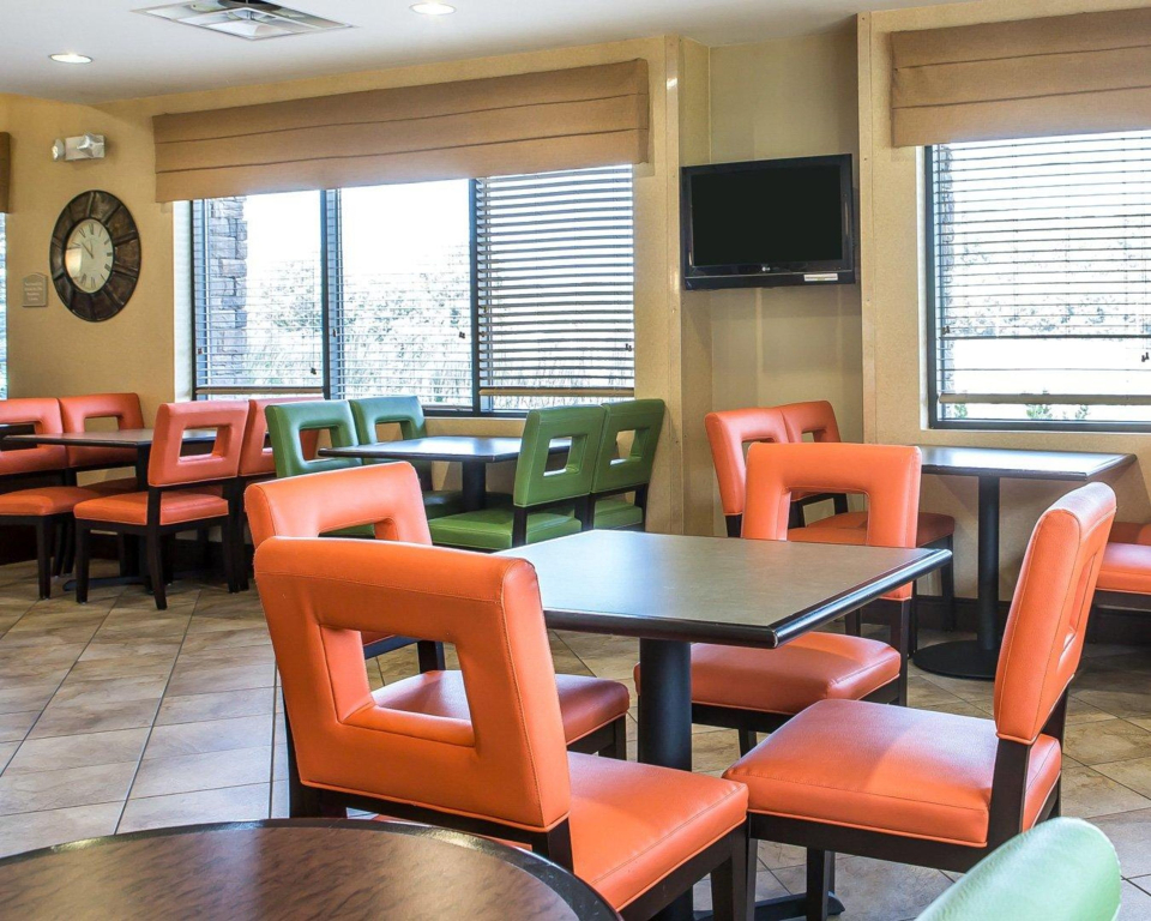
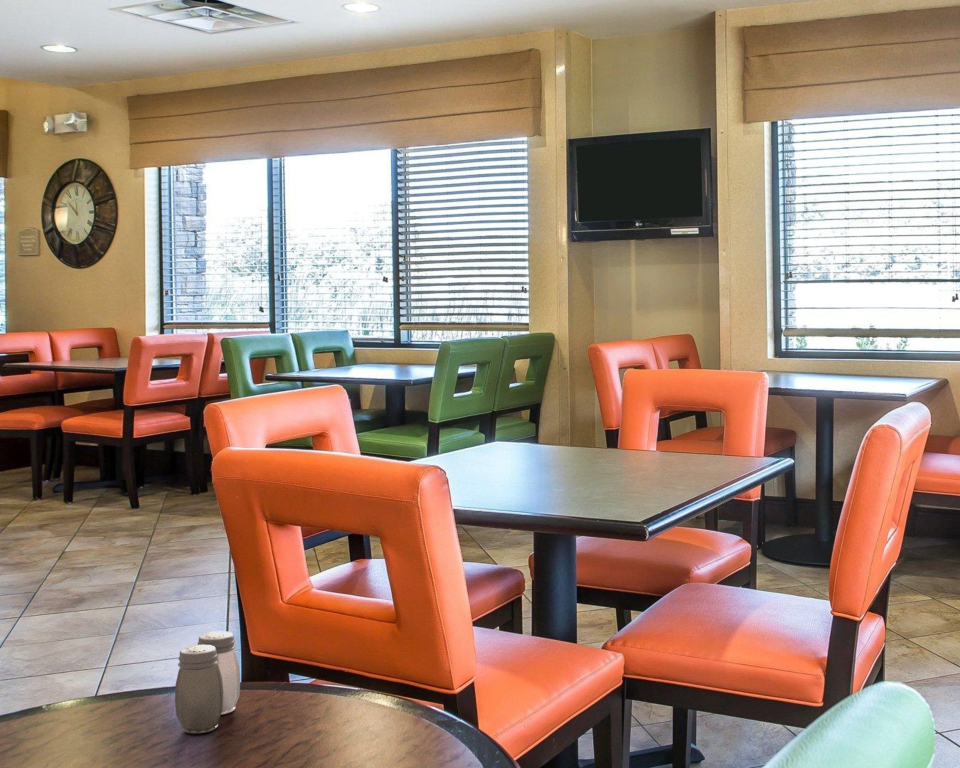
+ salt and pepper shaker [174,630,241,734]
